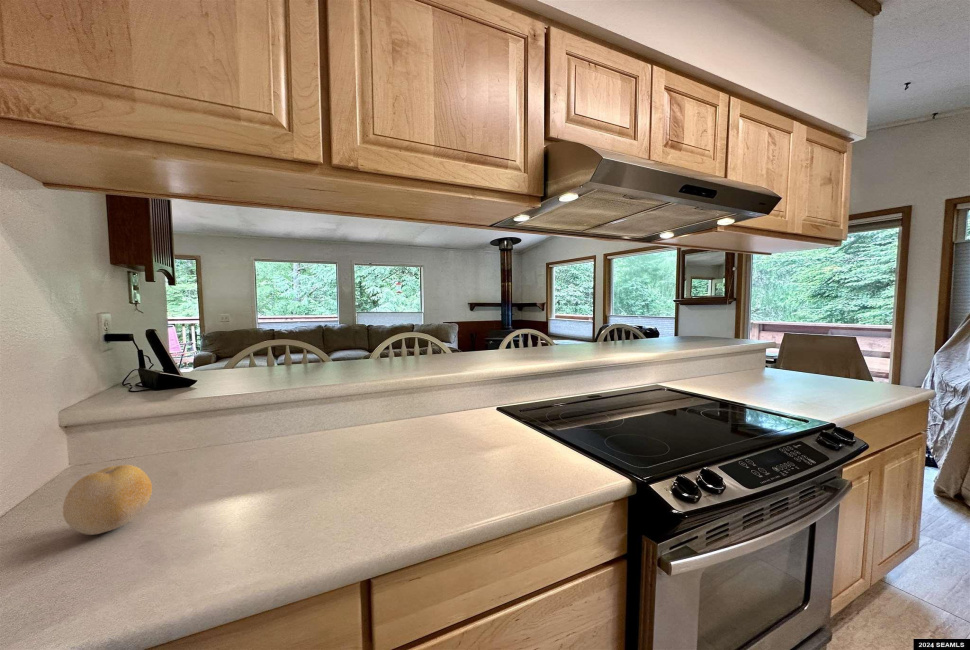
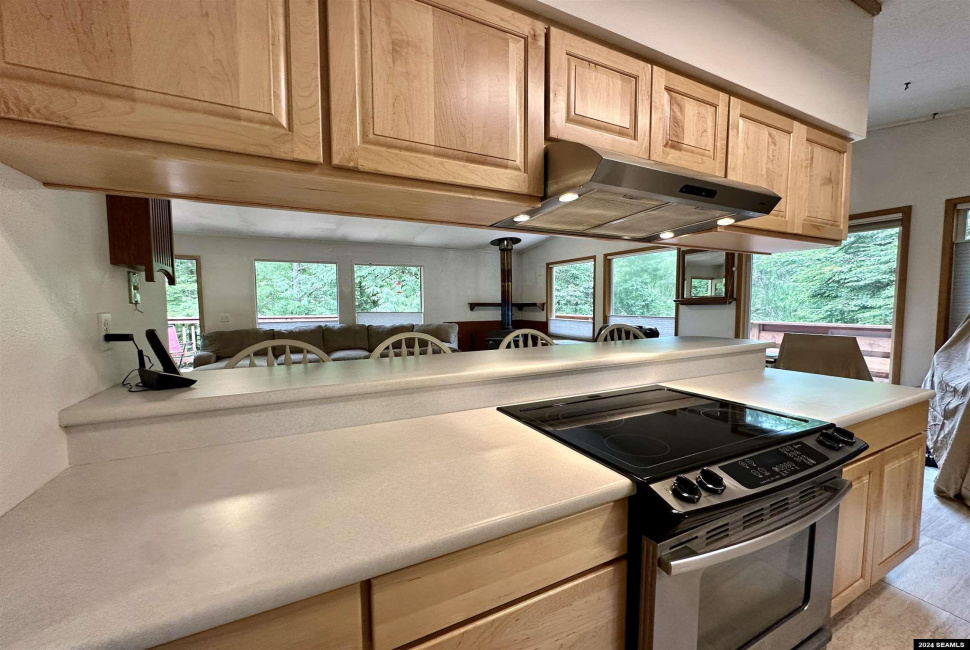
- fruit [62,464,153,536]
